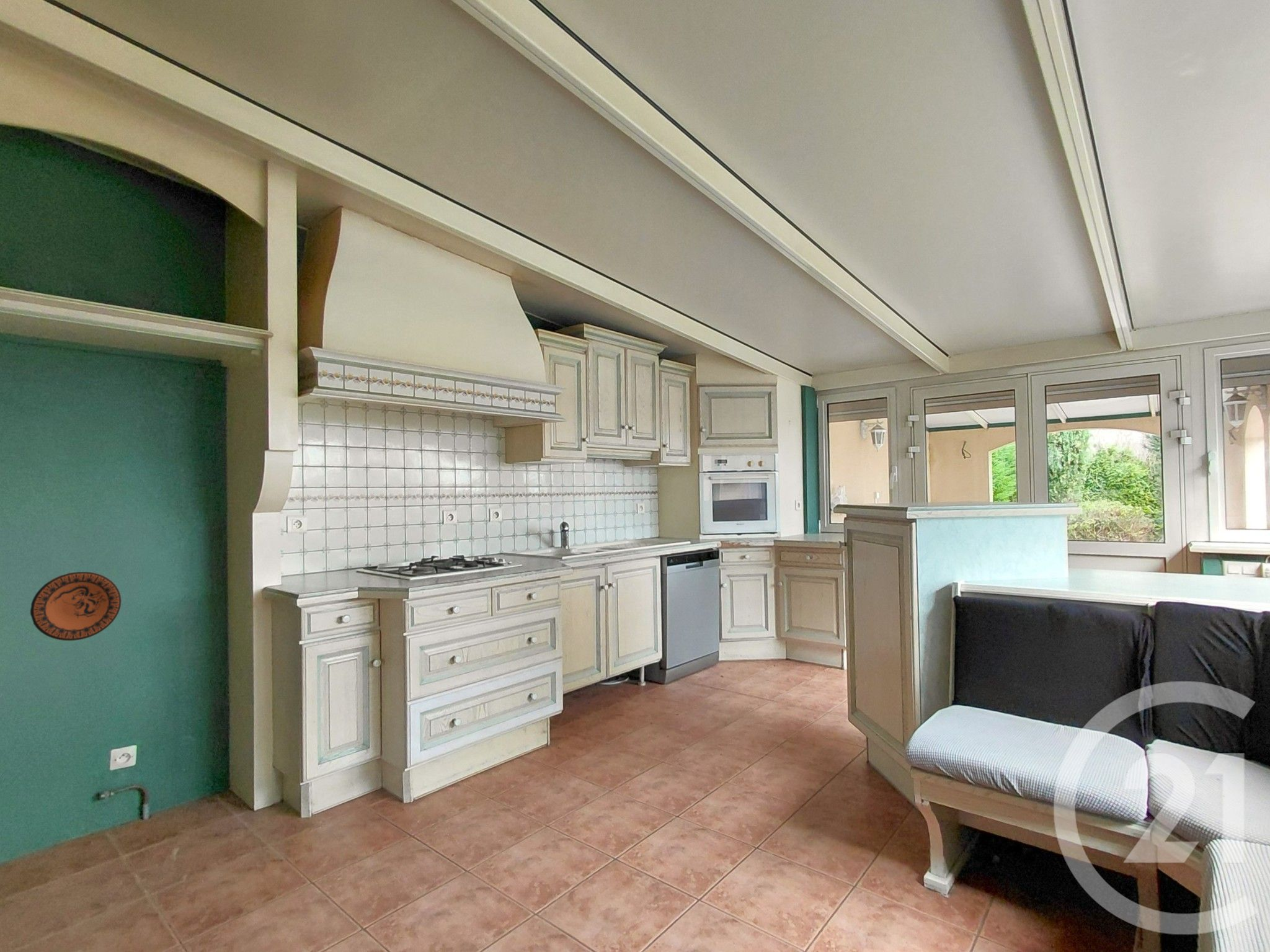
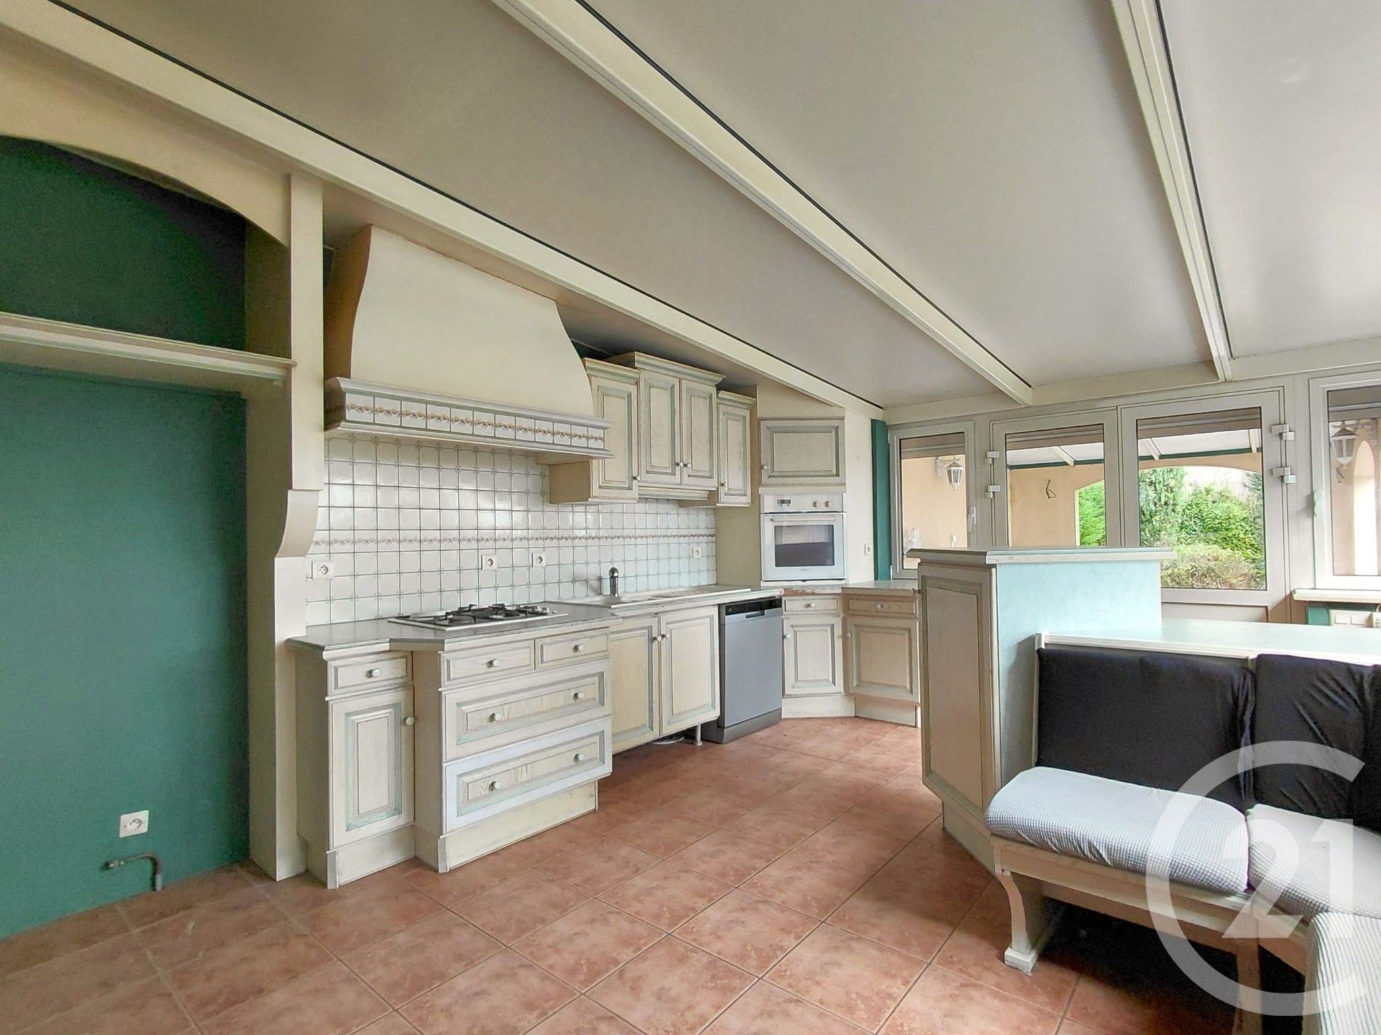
- decorative plate [30,571,122,641]
